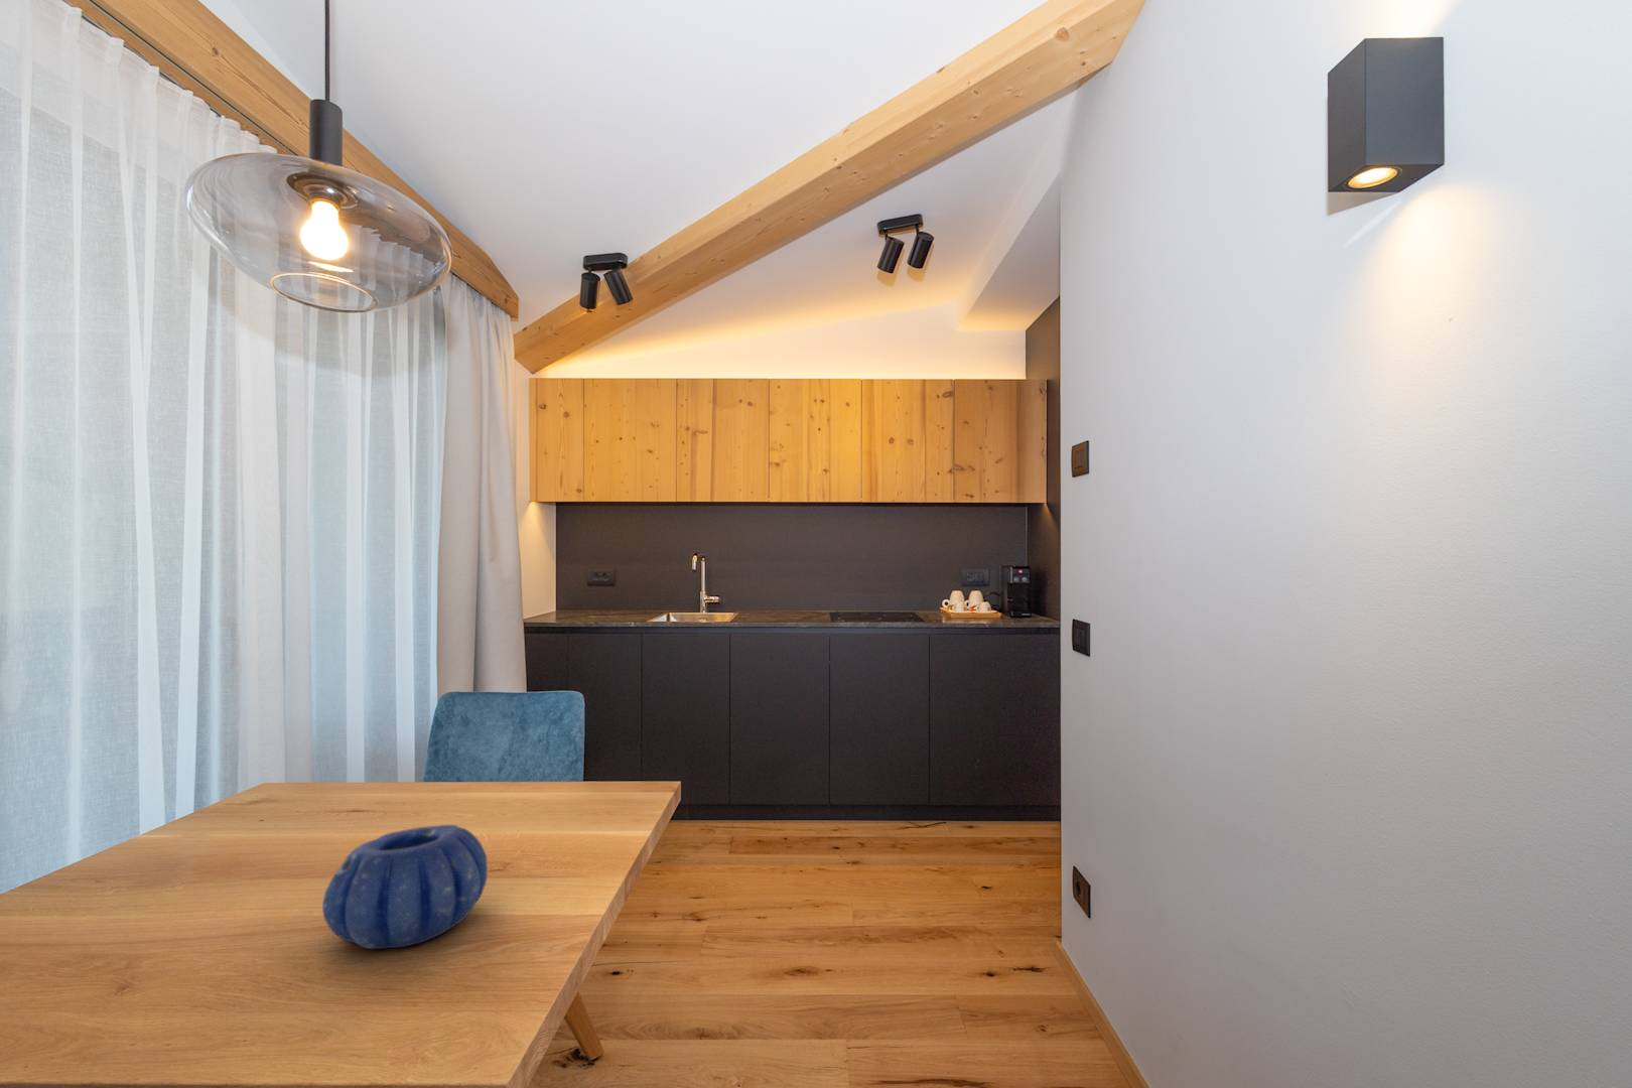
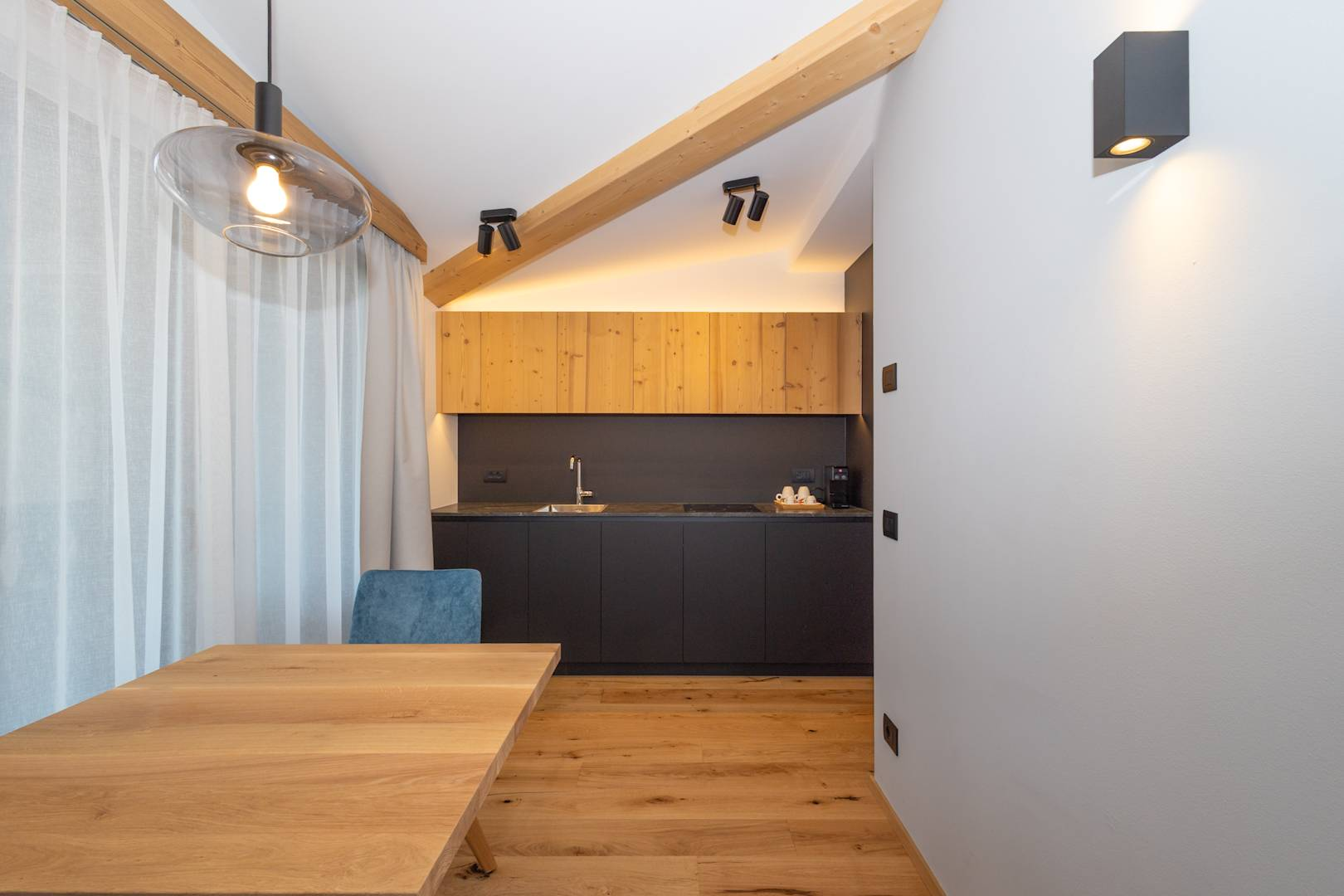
- decorative bowl [322,824,488,950]
